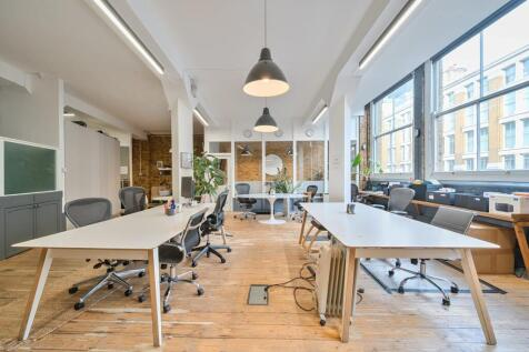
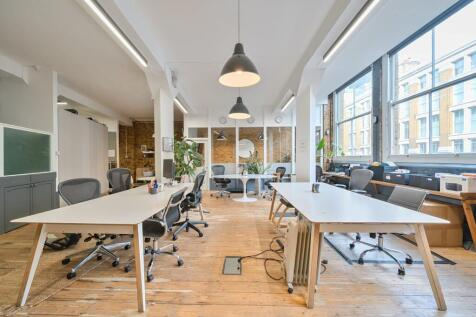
+ toy figurine [43,232,83,251]
